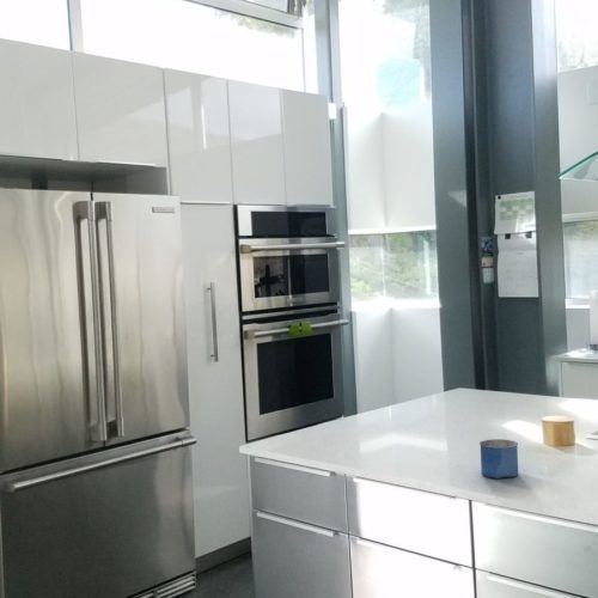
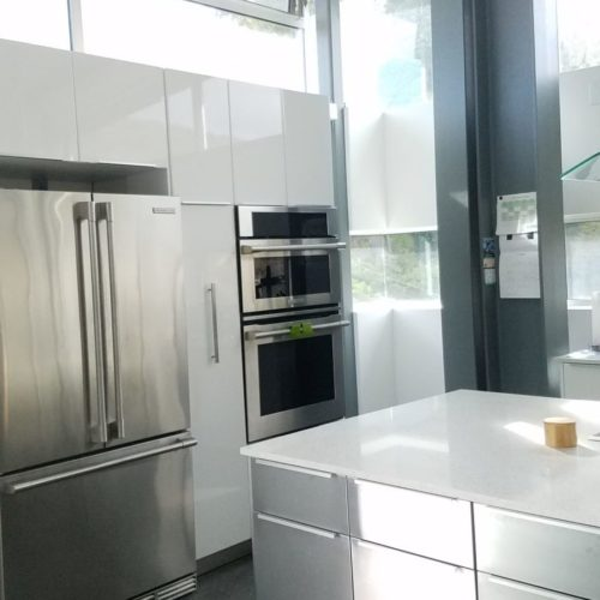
- mug [478,438,519,480]
